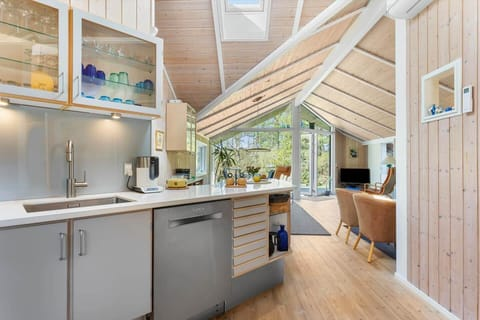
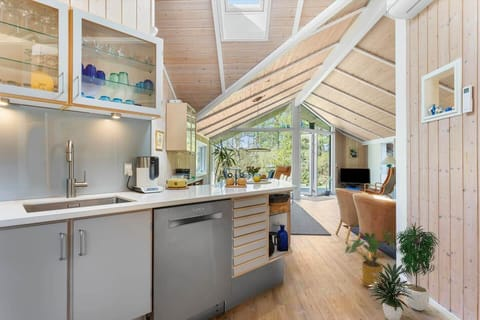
+ potted plant [369,221,442,320]
+ house plant [344,231,403,289]
